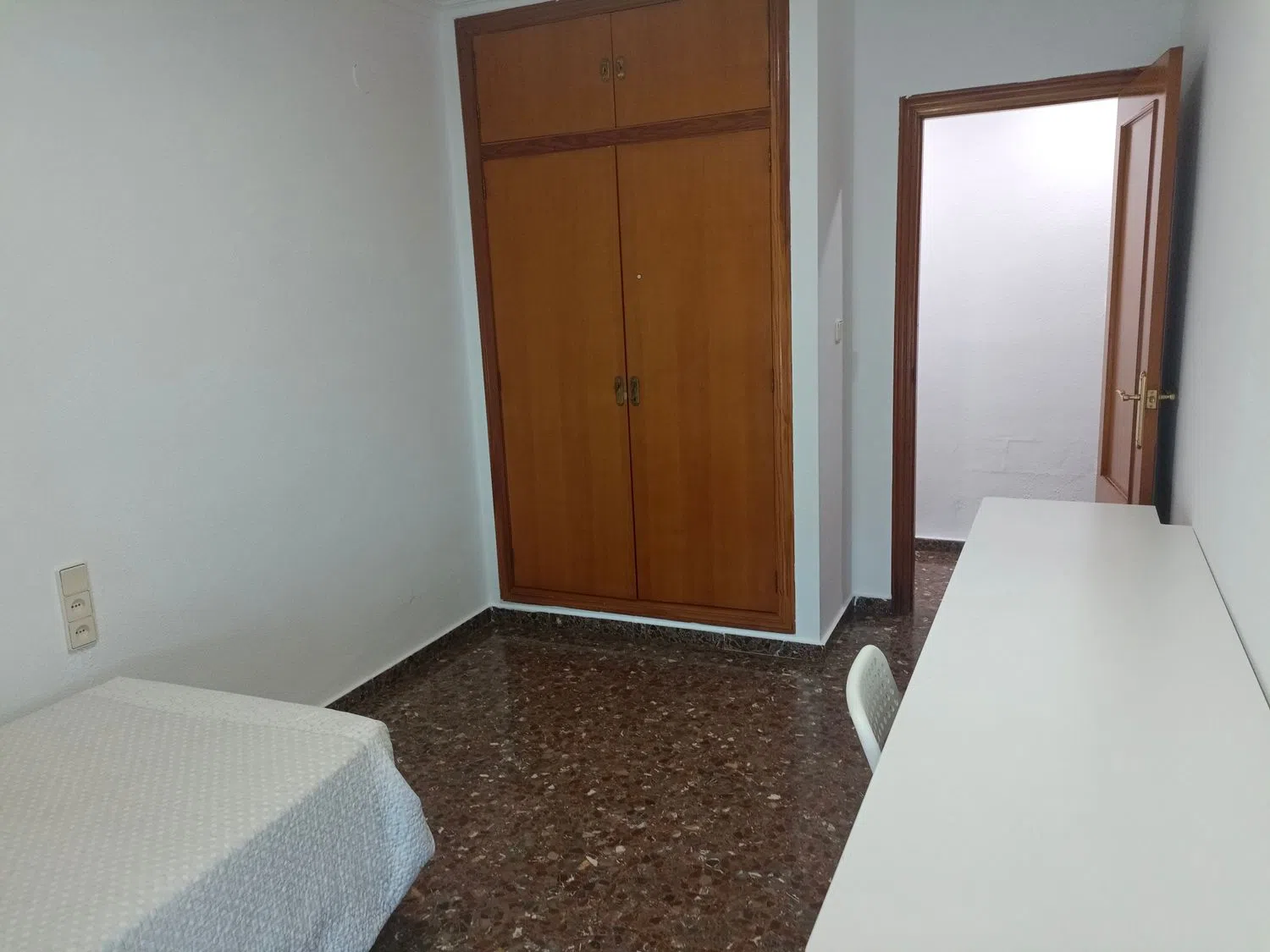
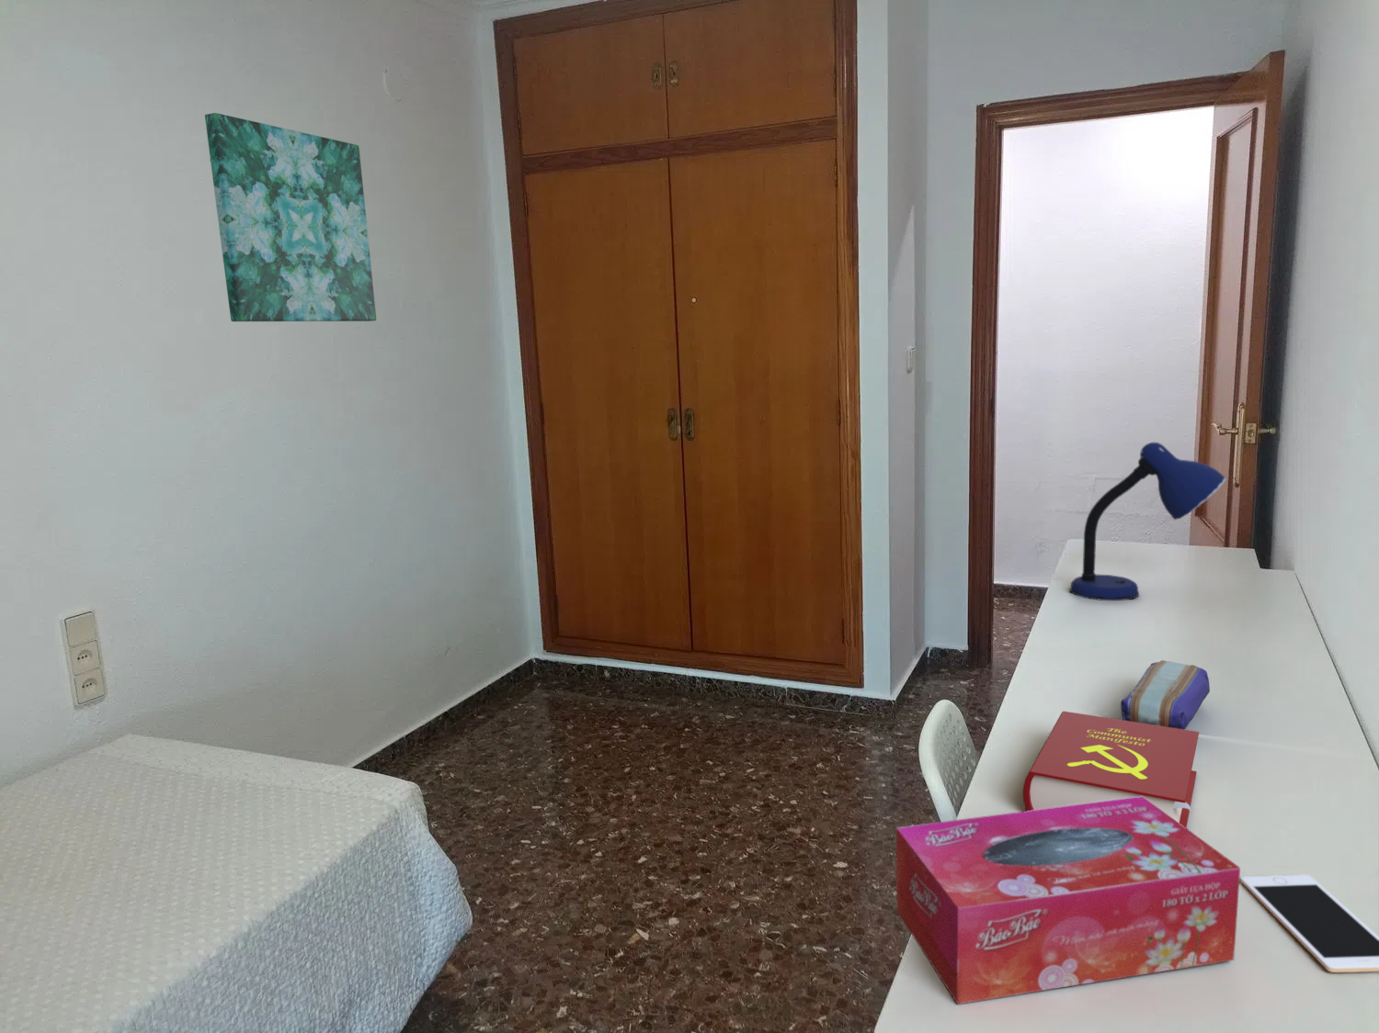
+ tissue box [896,796,1241,1006]
+ wall art [204,112,377,322]
+ desk lamp [1070,442,1226,601]
+ cell phone [1240,875,1379,973]
+ book [1022,711,1200,828]
+ pencil case [1119,660,1211,730]
